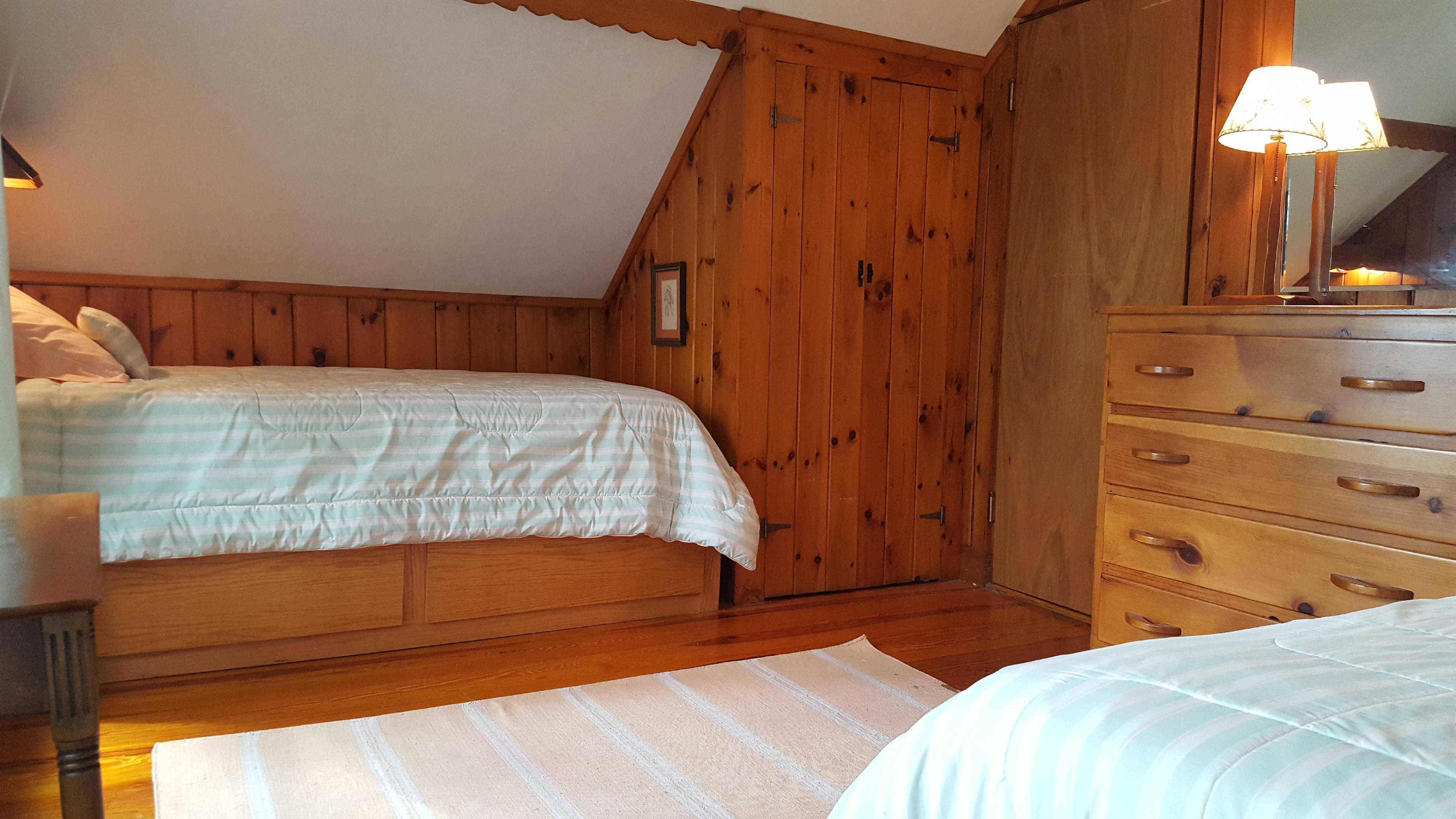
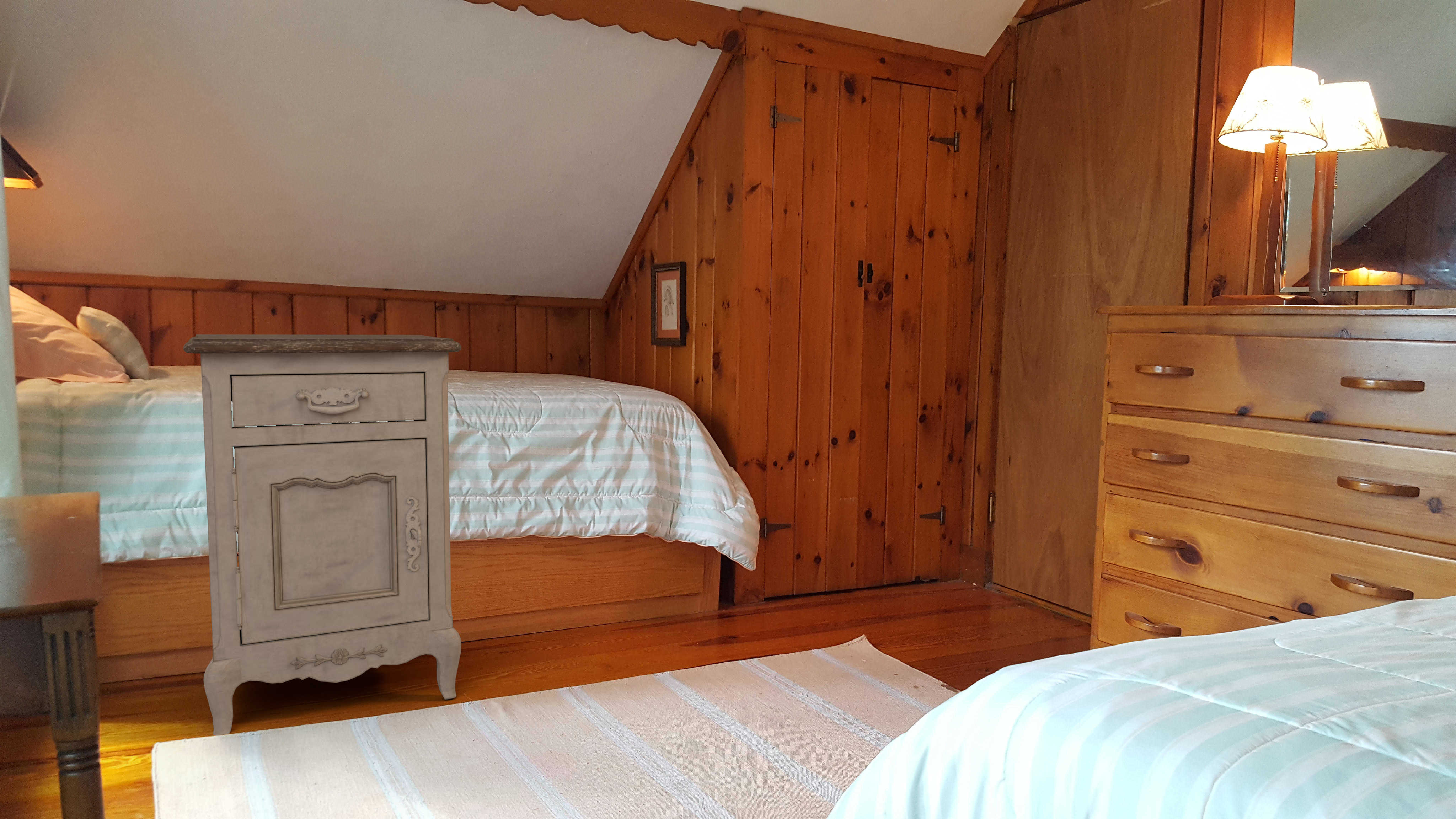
+ nightstand [183,334,462,736]
